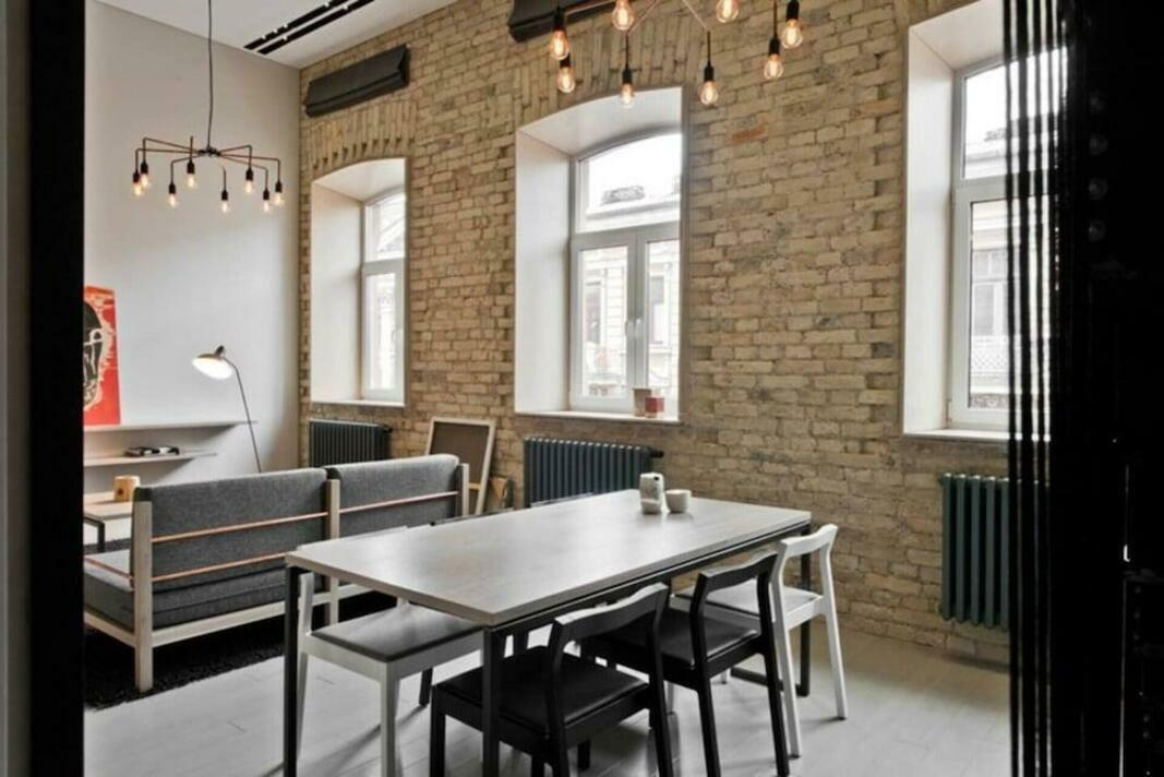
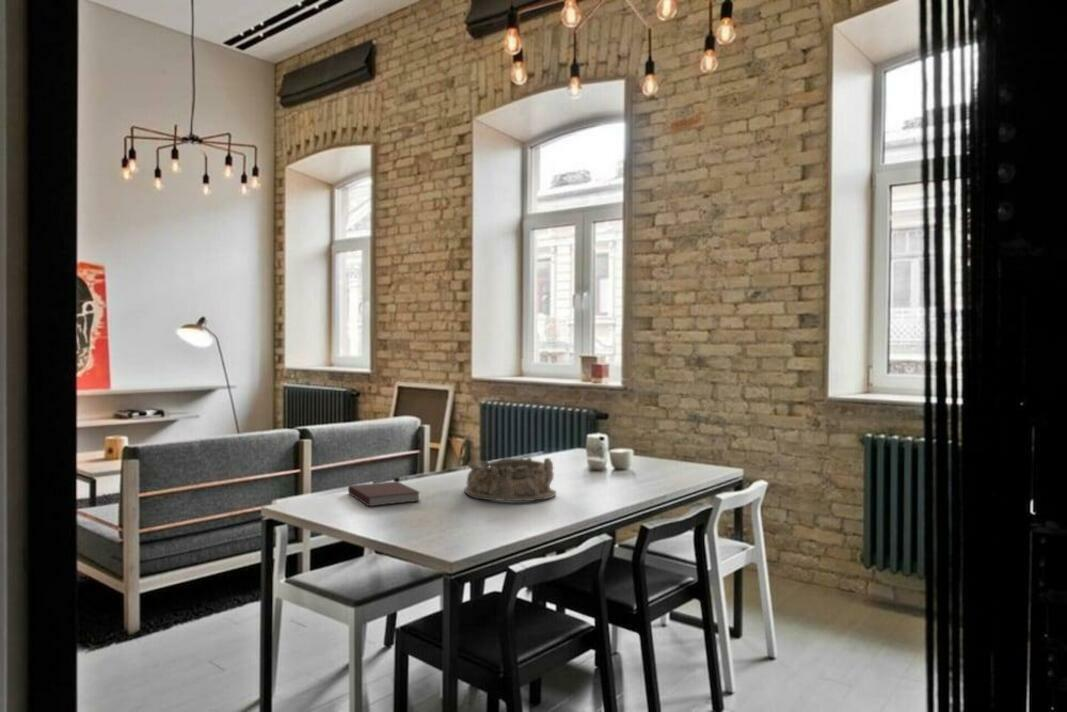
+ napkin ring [463,456,557,502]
+ notebook [347,480,422,507]
